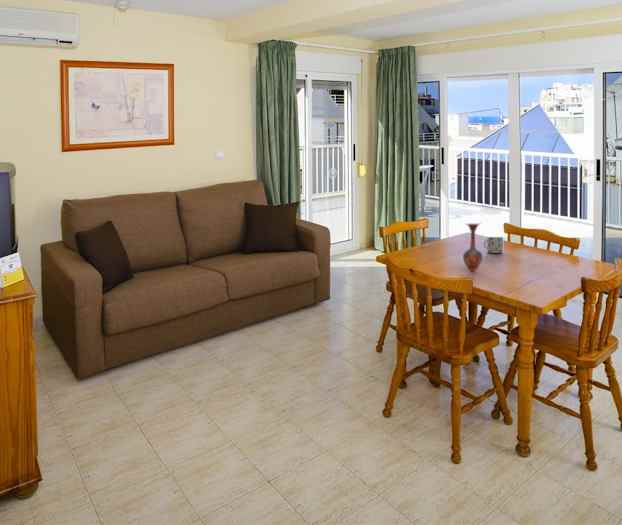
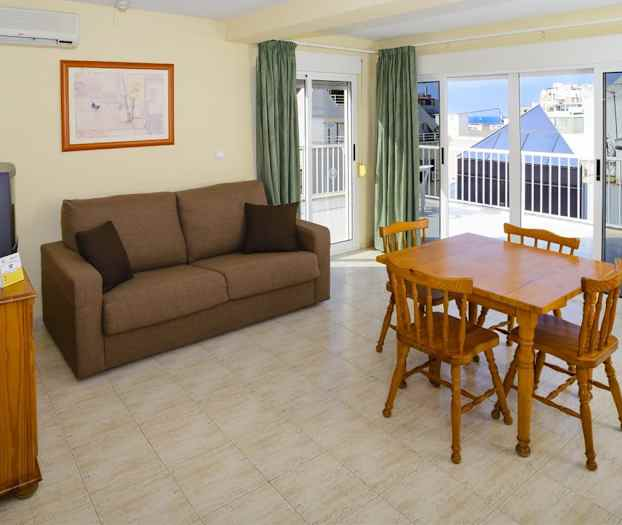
- vase [462,223,483,272]
- mug [483,236,504,254]
